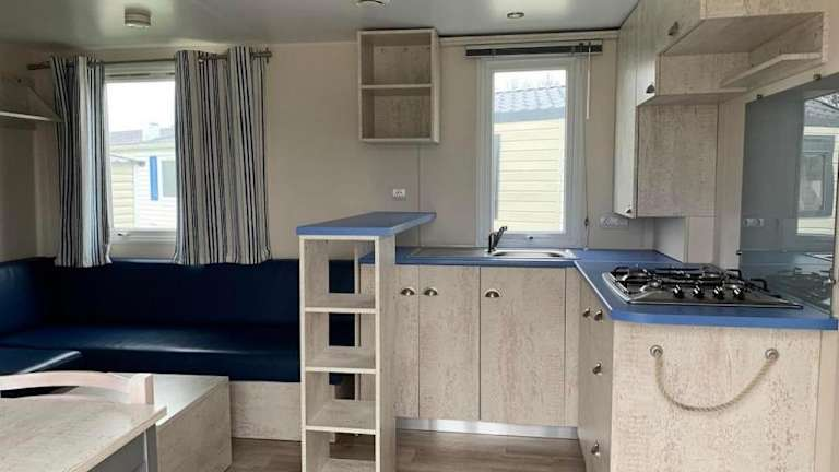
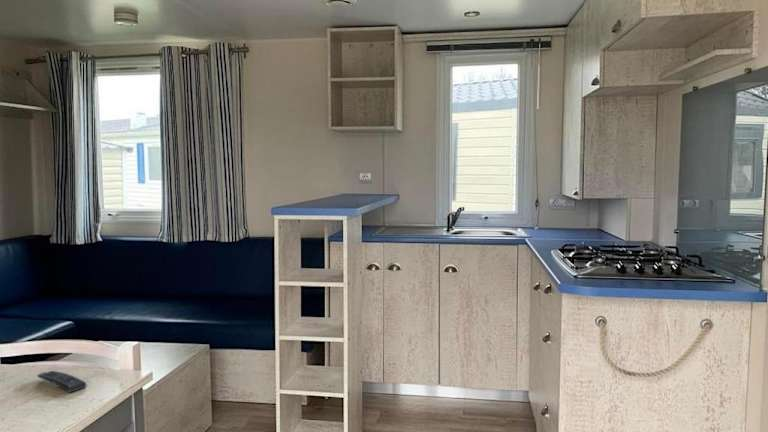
+ remote control [36,370,87,394]
